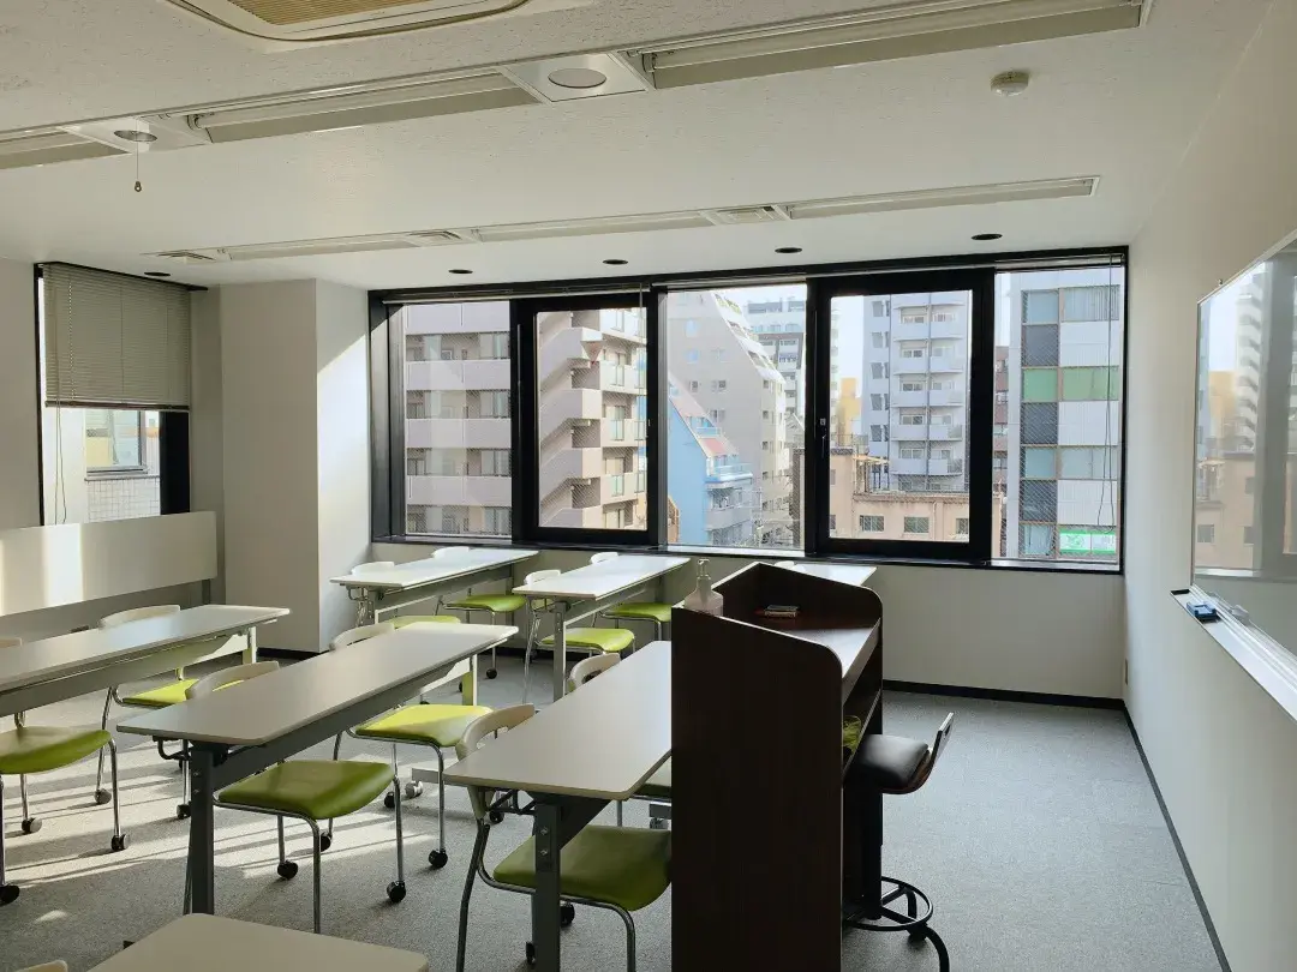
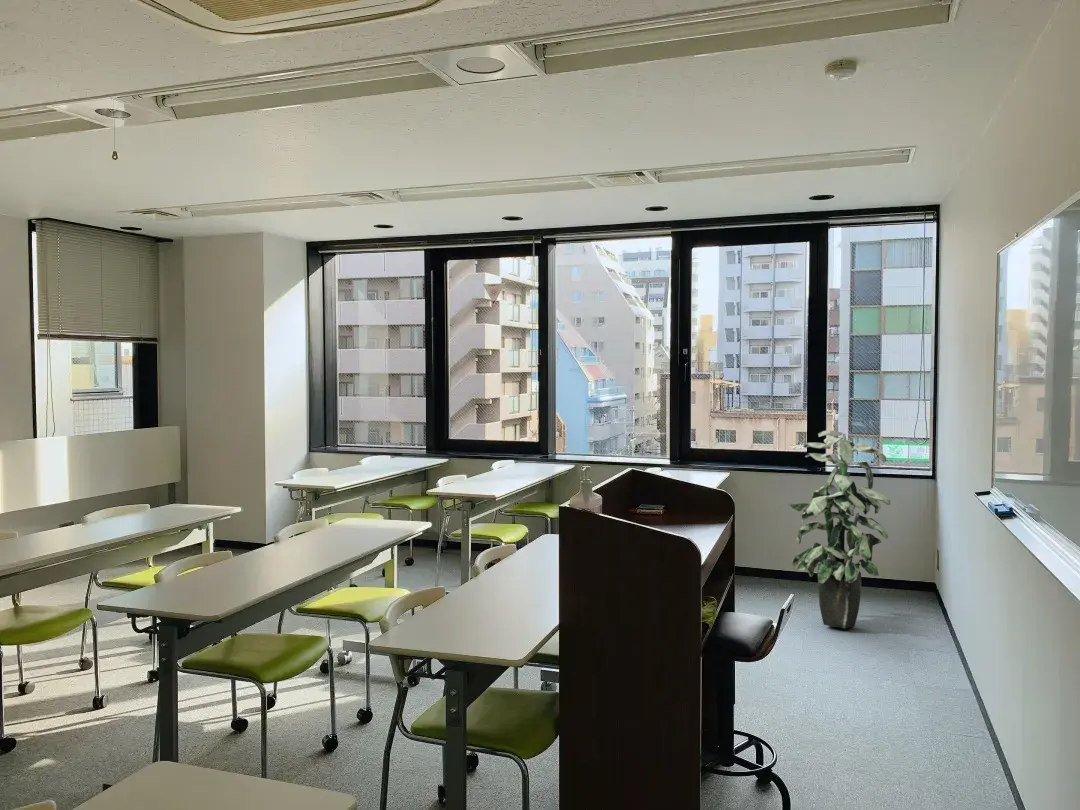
+ indoor plant [787,429,891,629]
